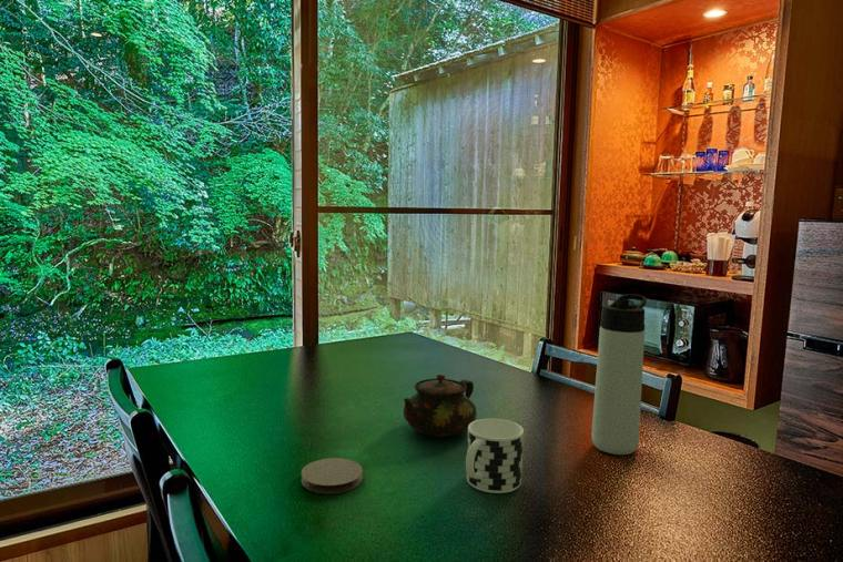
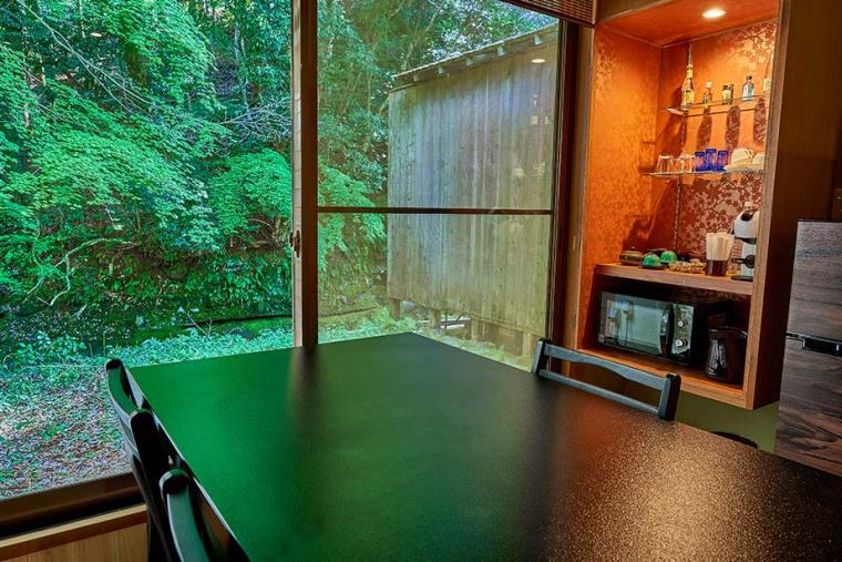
- thermos bottle [590,294,648,456]
- teapot [403,372,478,438]
- coaster [301,457,364,494]
- cup [465,418,525,494]
